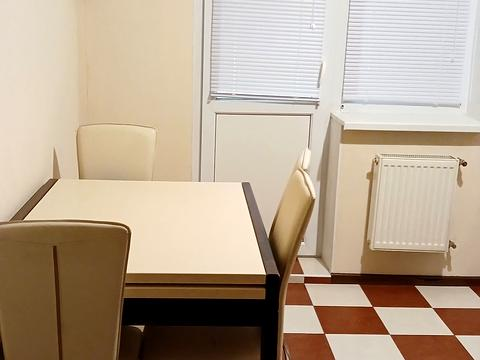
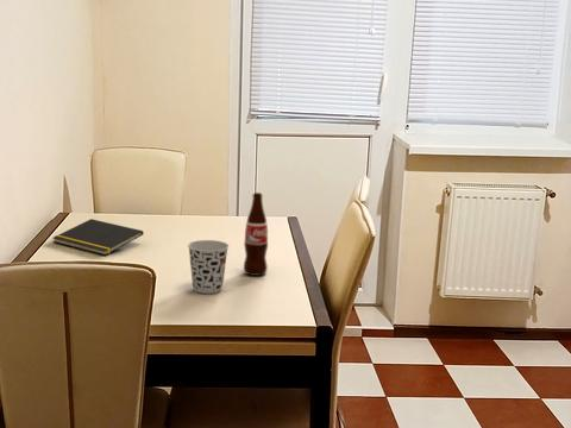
+ bottle [243,191,269,277]
+ notepad [52,218,145,257]
+ cup [187,239,230,295]
